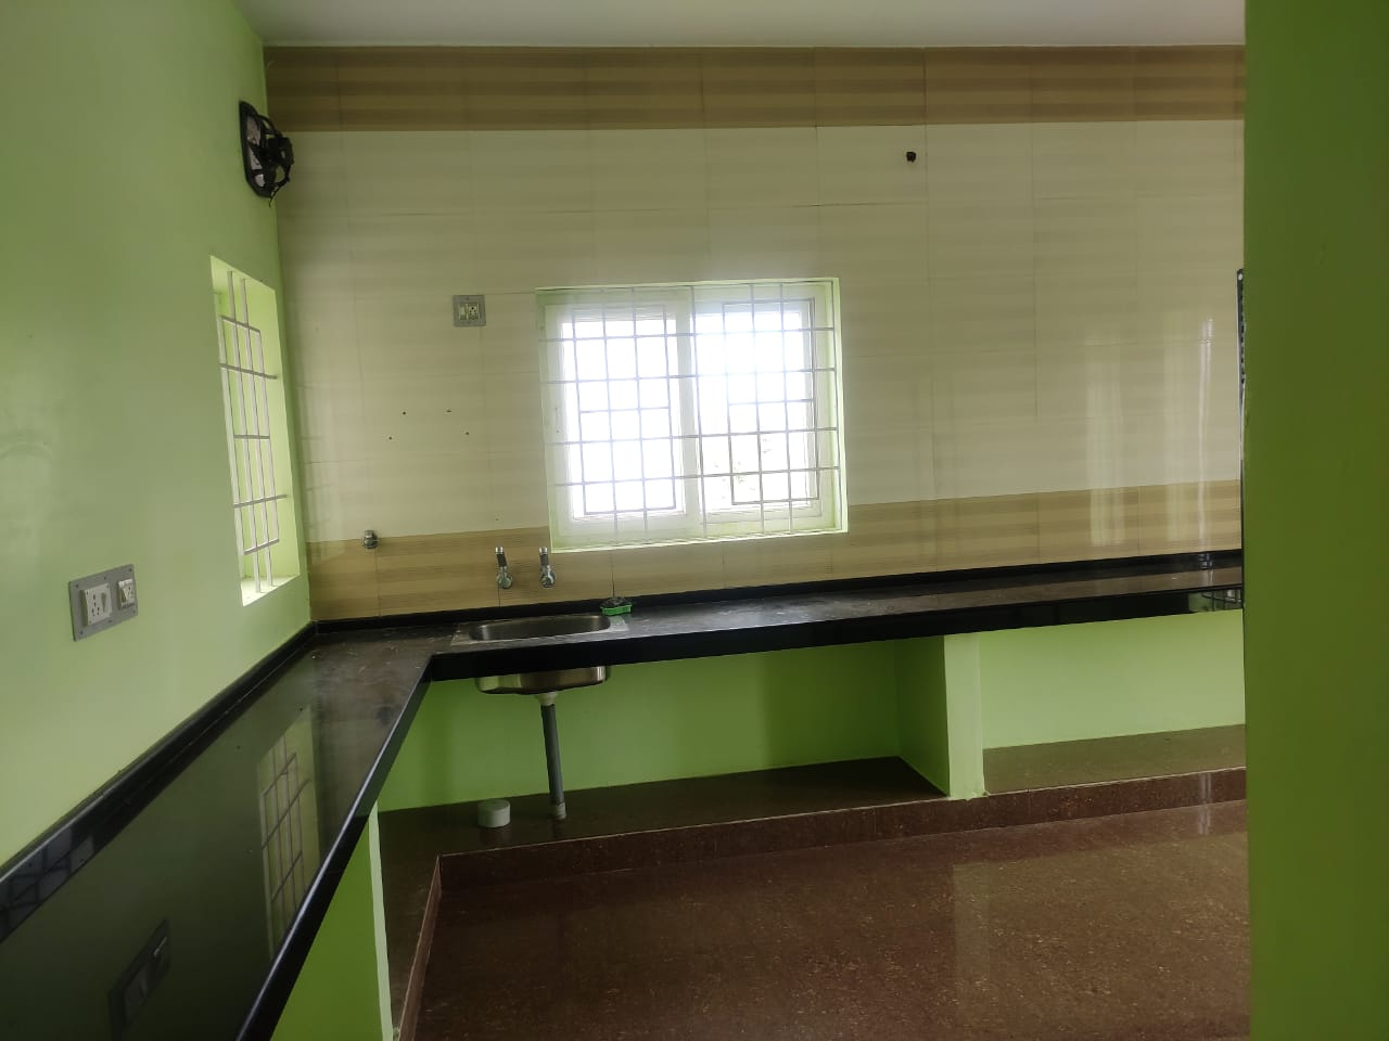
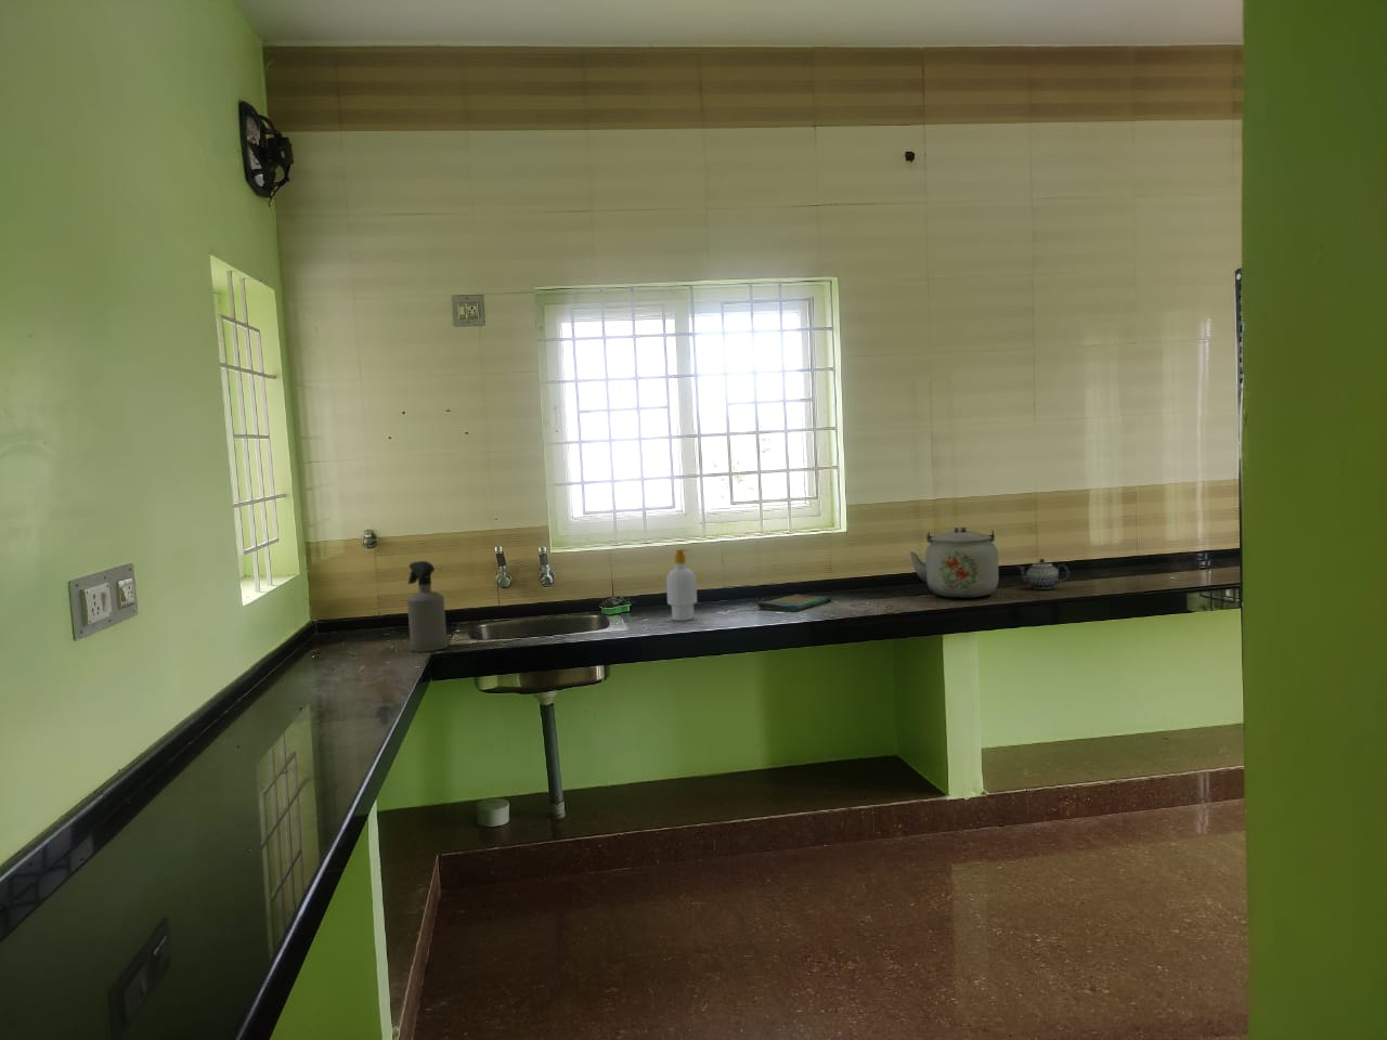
+ spray bottle [406,560,450,653]
+ dish towel [757,593,832,613]
+ teapot [1017,558,1070,590]
+ soap bottle [665,548,698,622]
+ kettle [908,525,1000,599]
